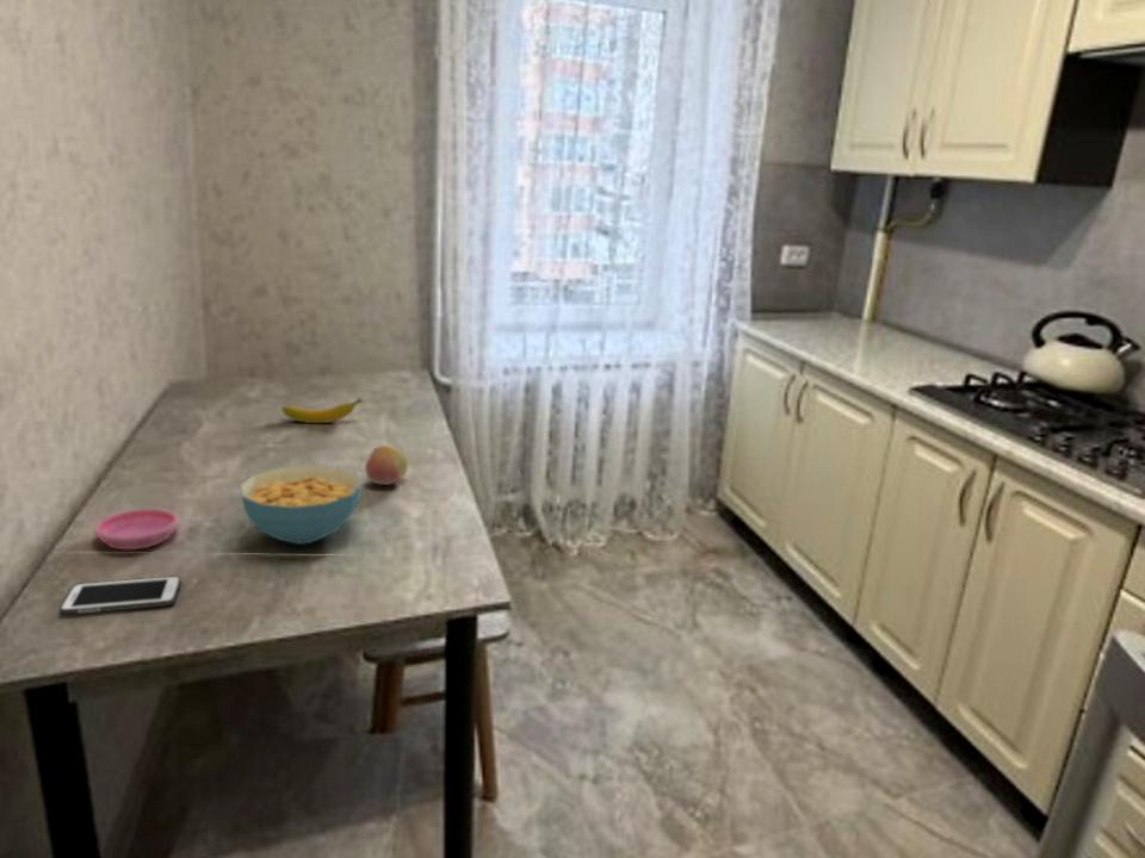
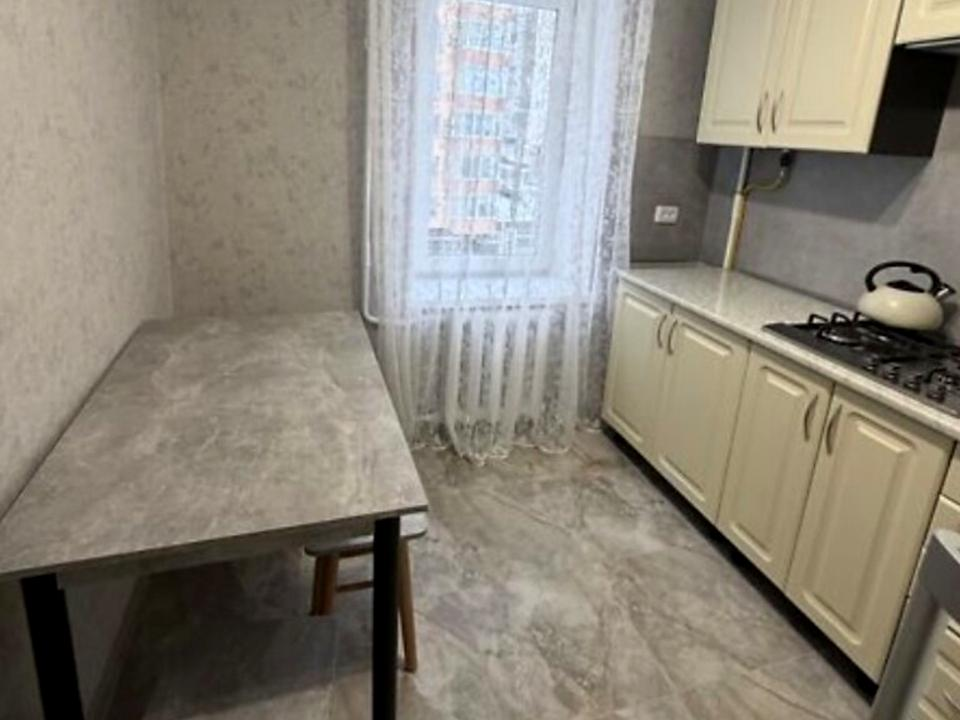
- banana [280,397,364,424]
- cell phone [58,576,182,616]
- saucer [93,508,180,552]
- cereal bowl [239,464,364,546]
- fruit [364,444,409,486]
